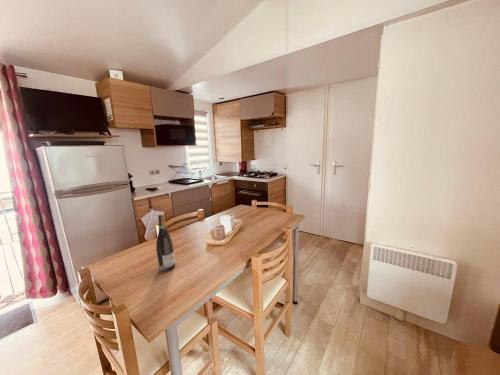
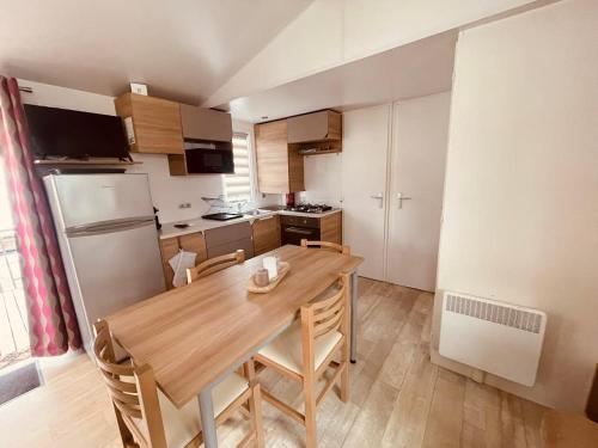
- wine bottle [155,213,176,272]
